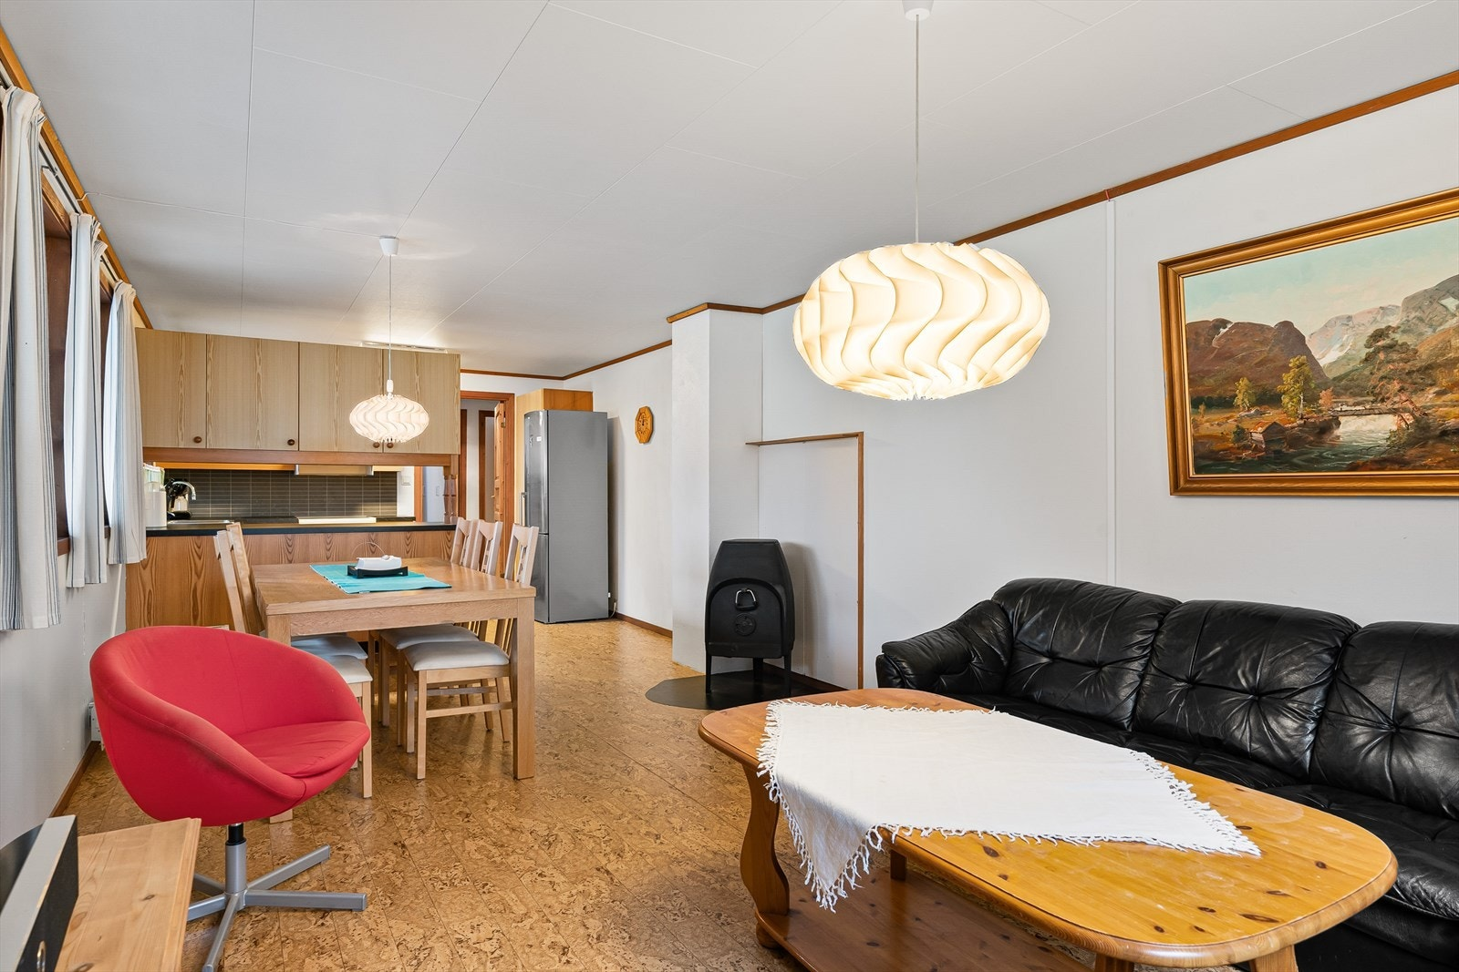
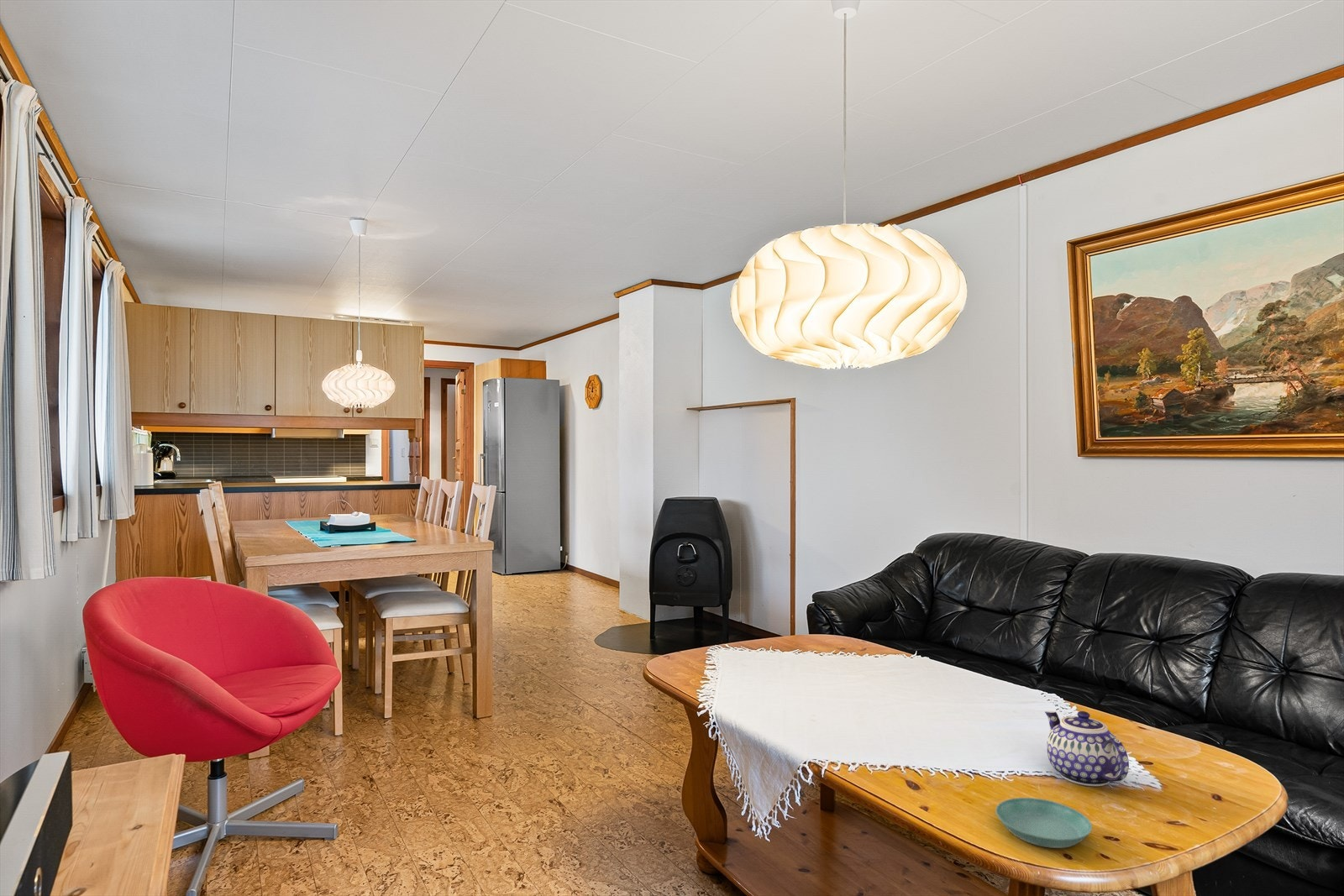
+ teapot [1044,710,1130,787]
+ saucer [995,797,1093,849]
